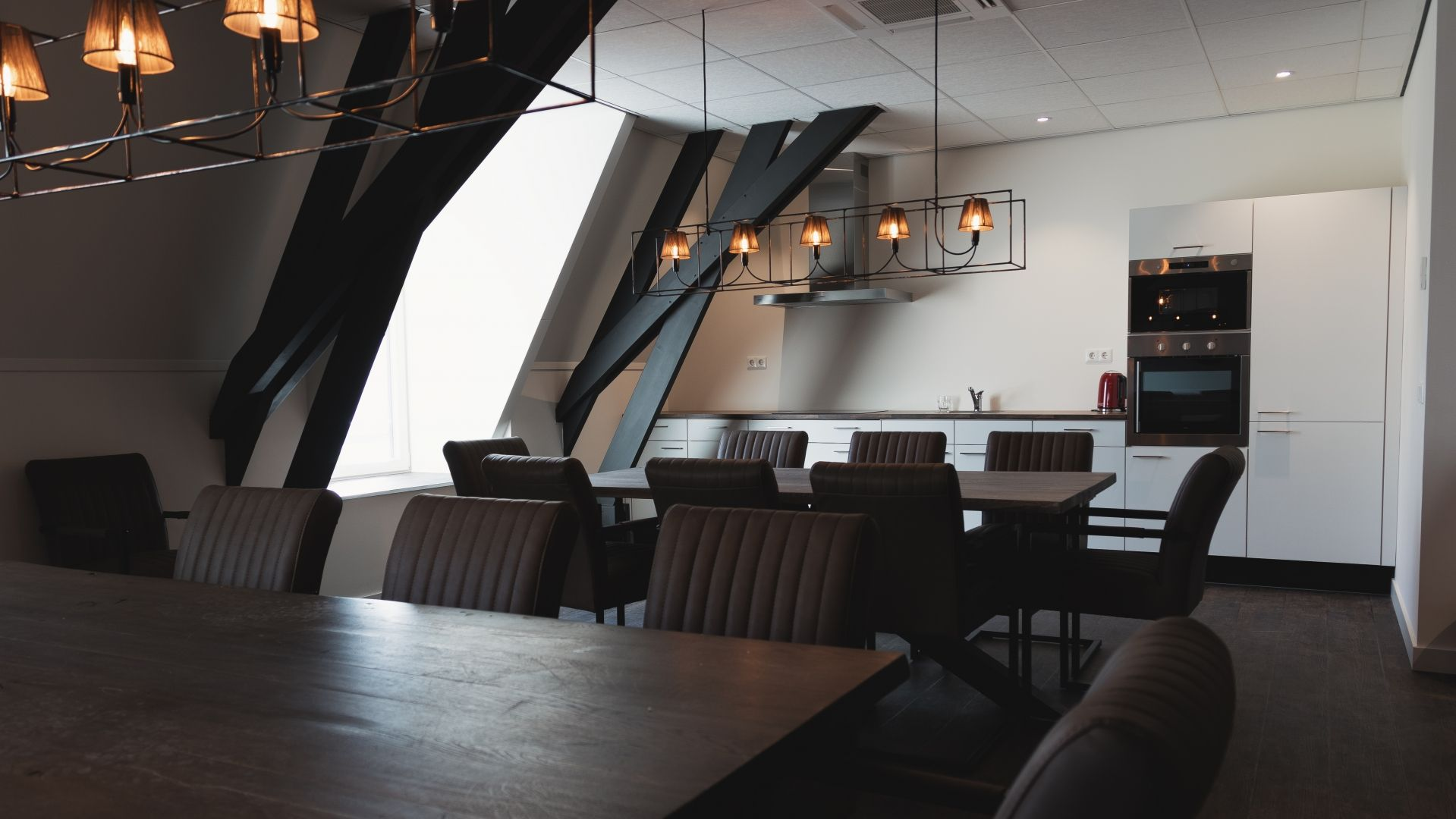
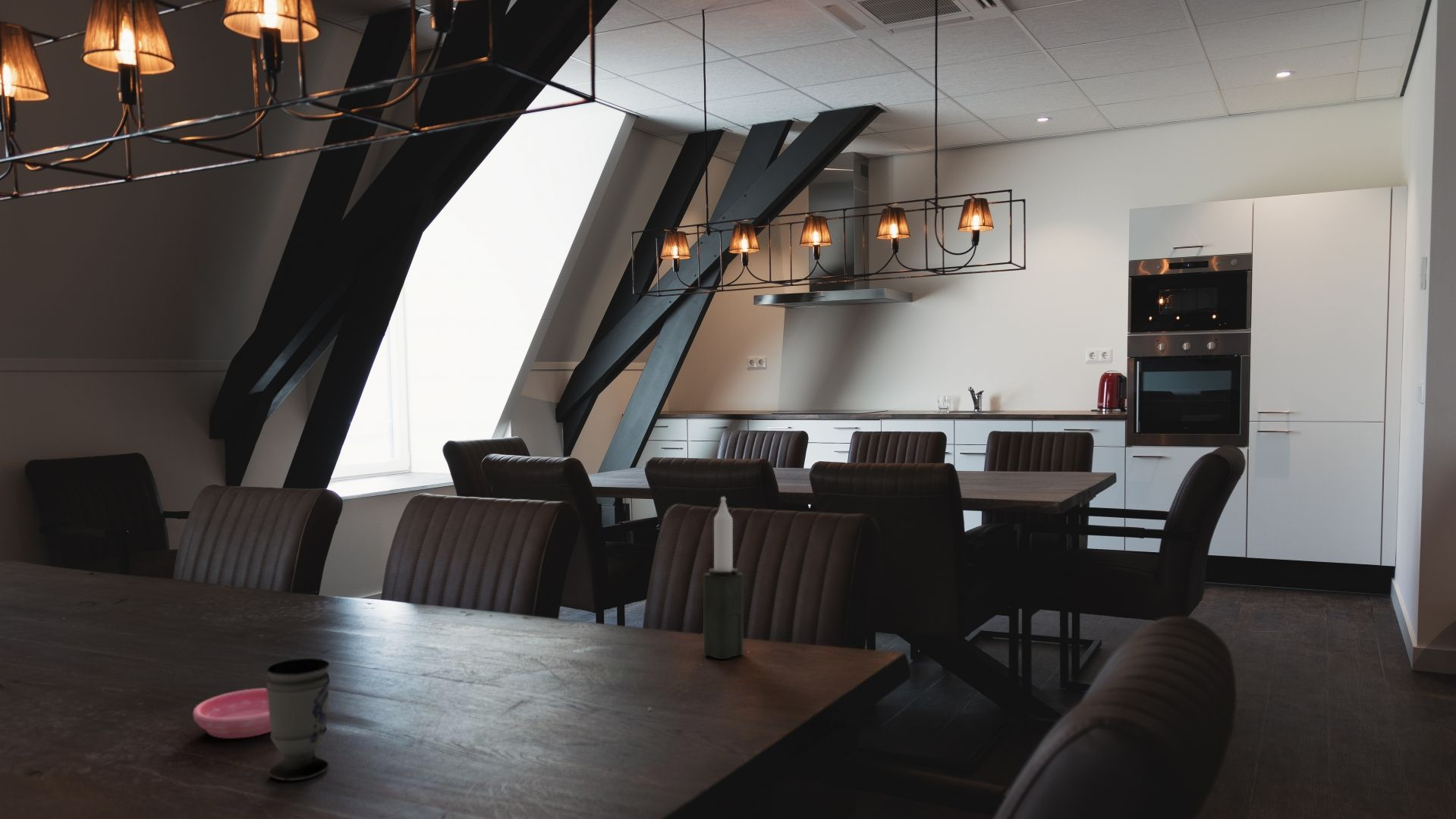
+ candle [703,496,744,660]
+ cup [266,657,331,781]
+ saucer [193,688,271,739]
